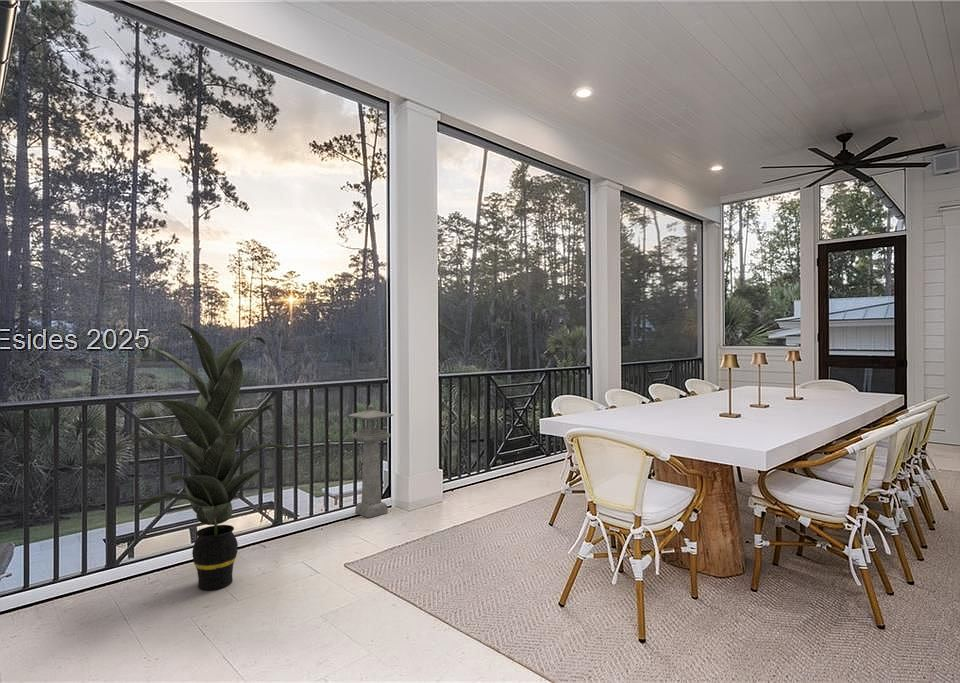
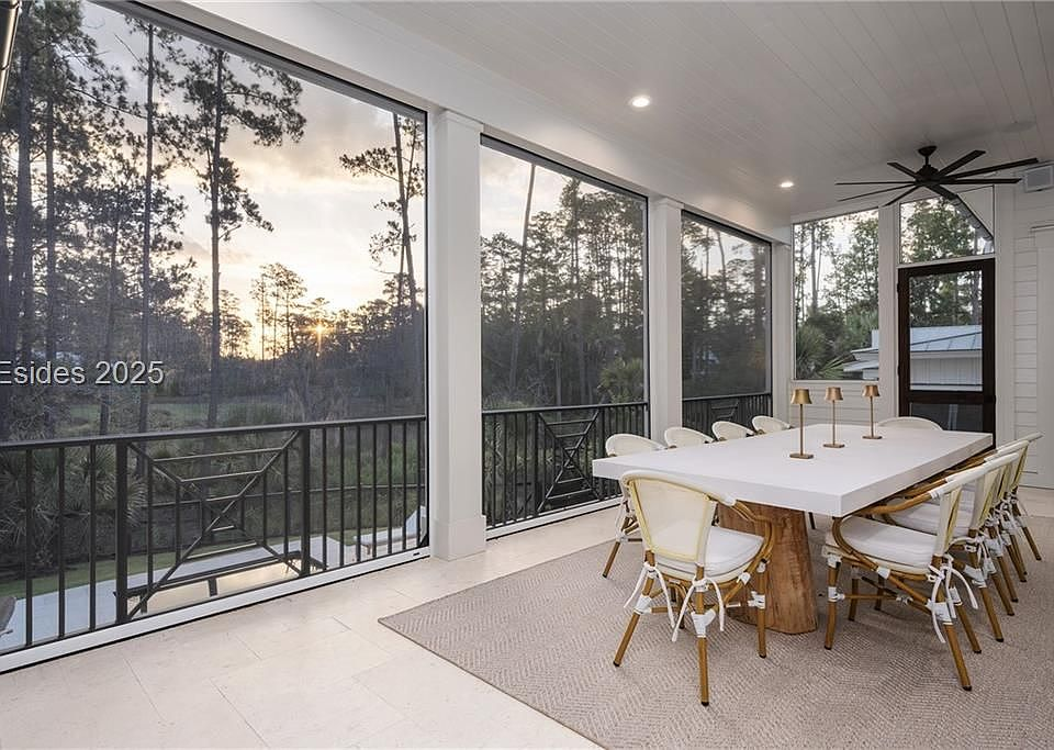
- indoor plant [126,321,298,591]
- lantern [347,404,395,519]
